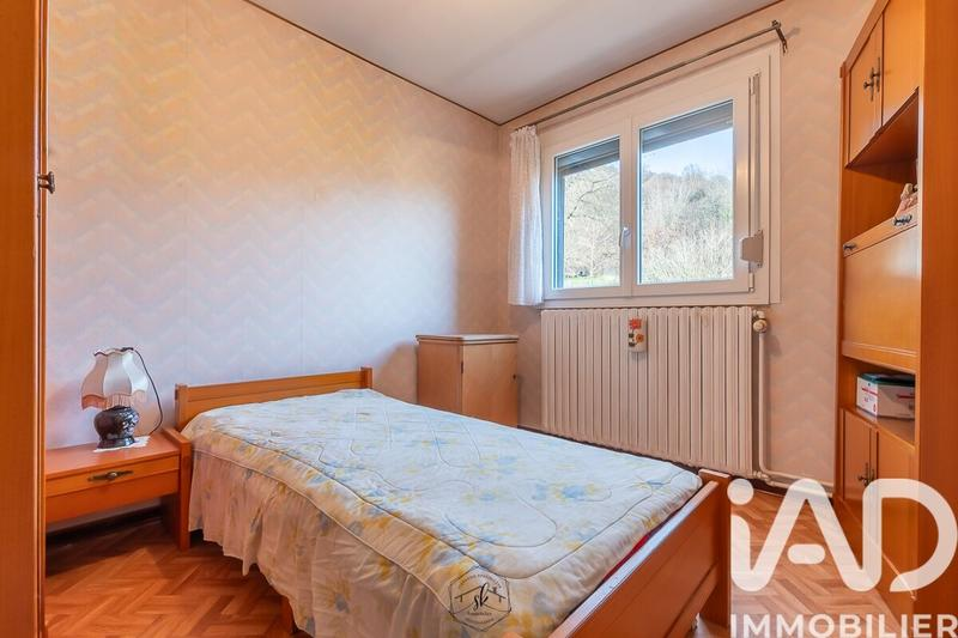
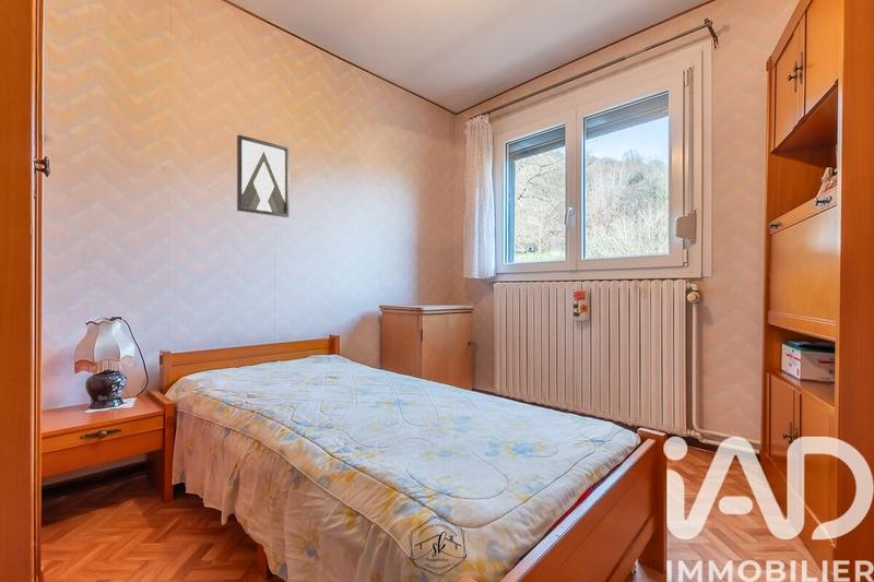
+ wall art [236,133,290,218]
